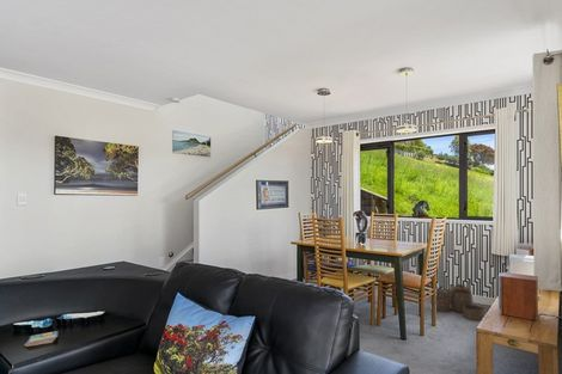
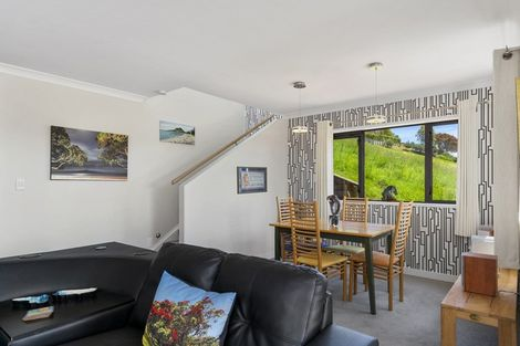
- woven basket [429,281,485,321]
